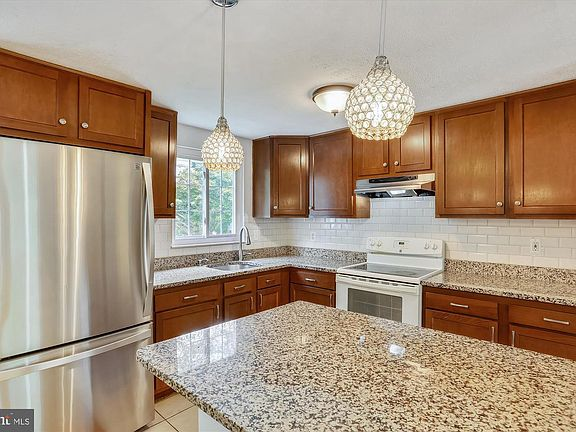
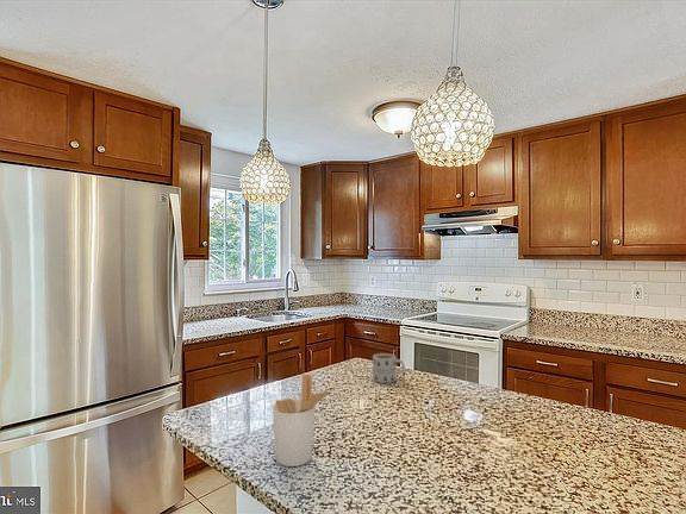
+ utensil holder [272,374,336,468]
+ mug [372,352,406,384]
